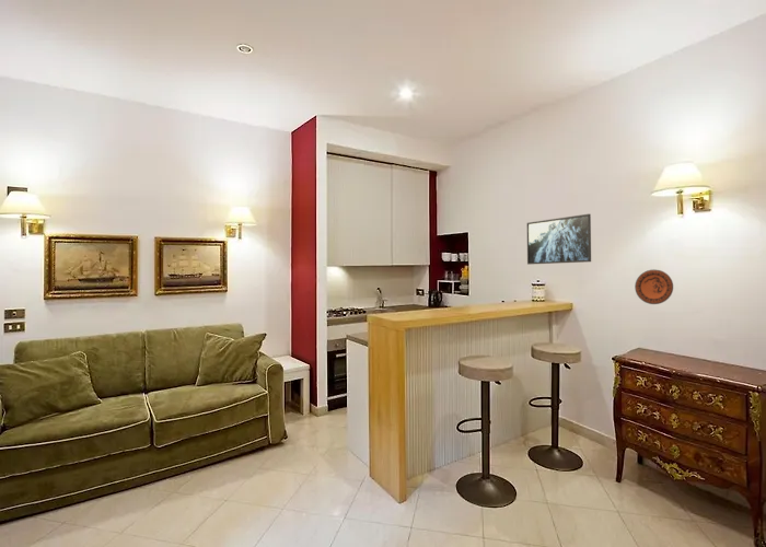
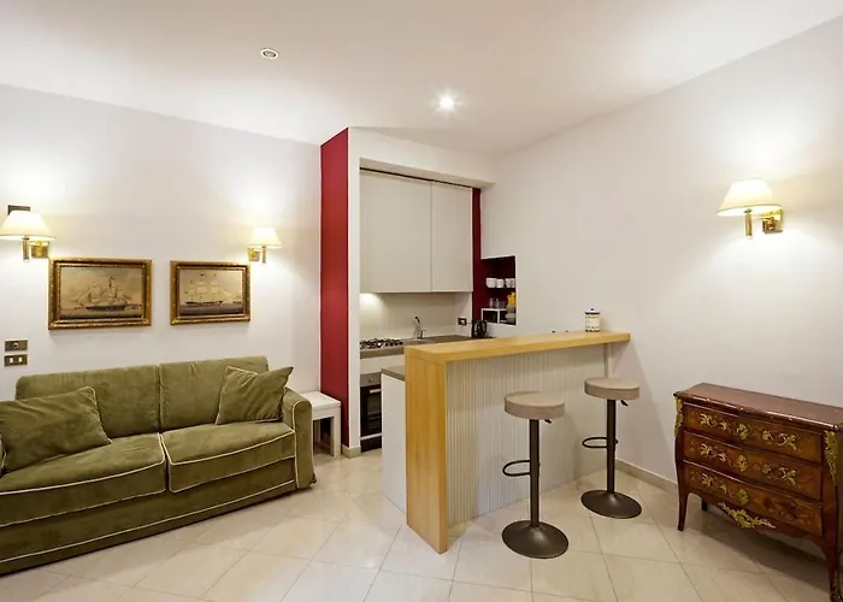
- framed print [526,213,592,266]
- decorative plate [634,269,674,305]
